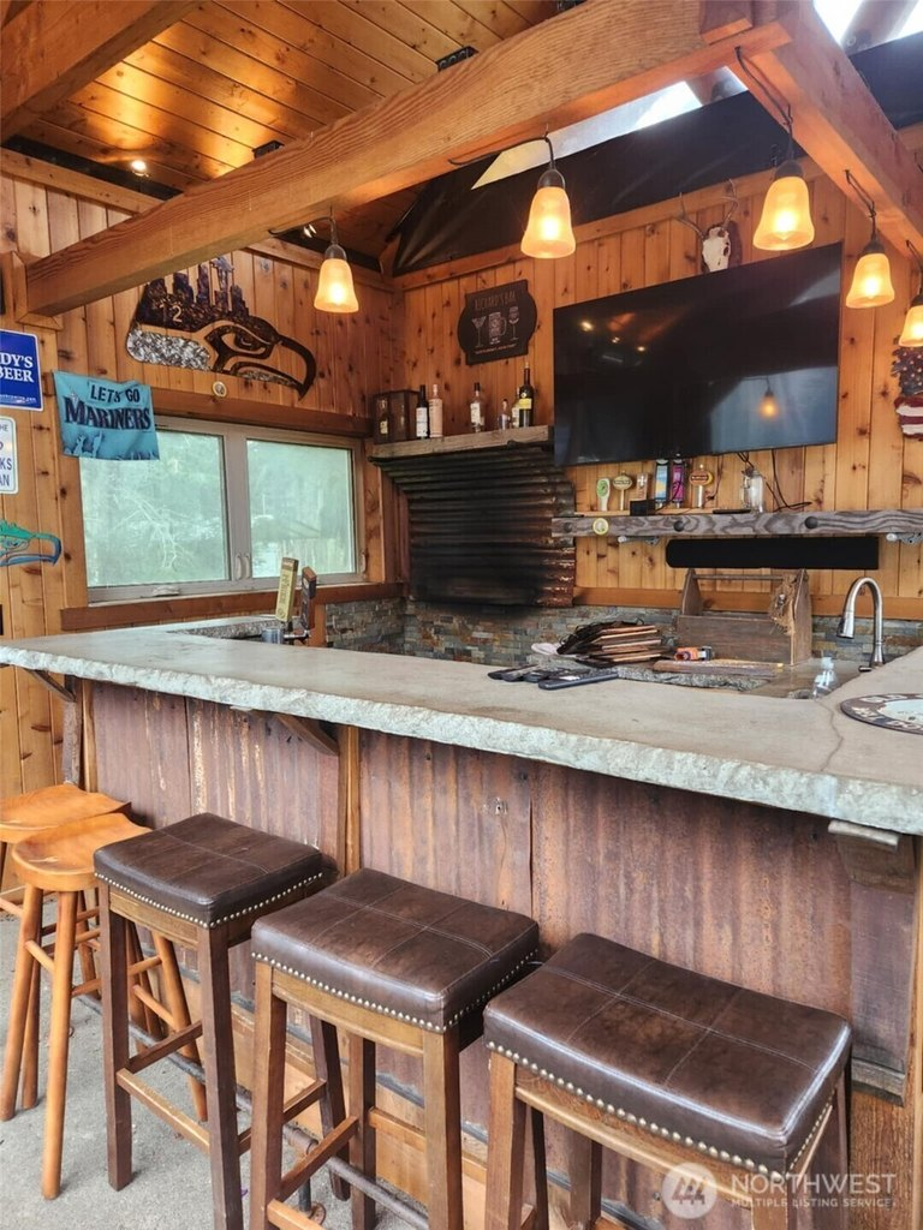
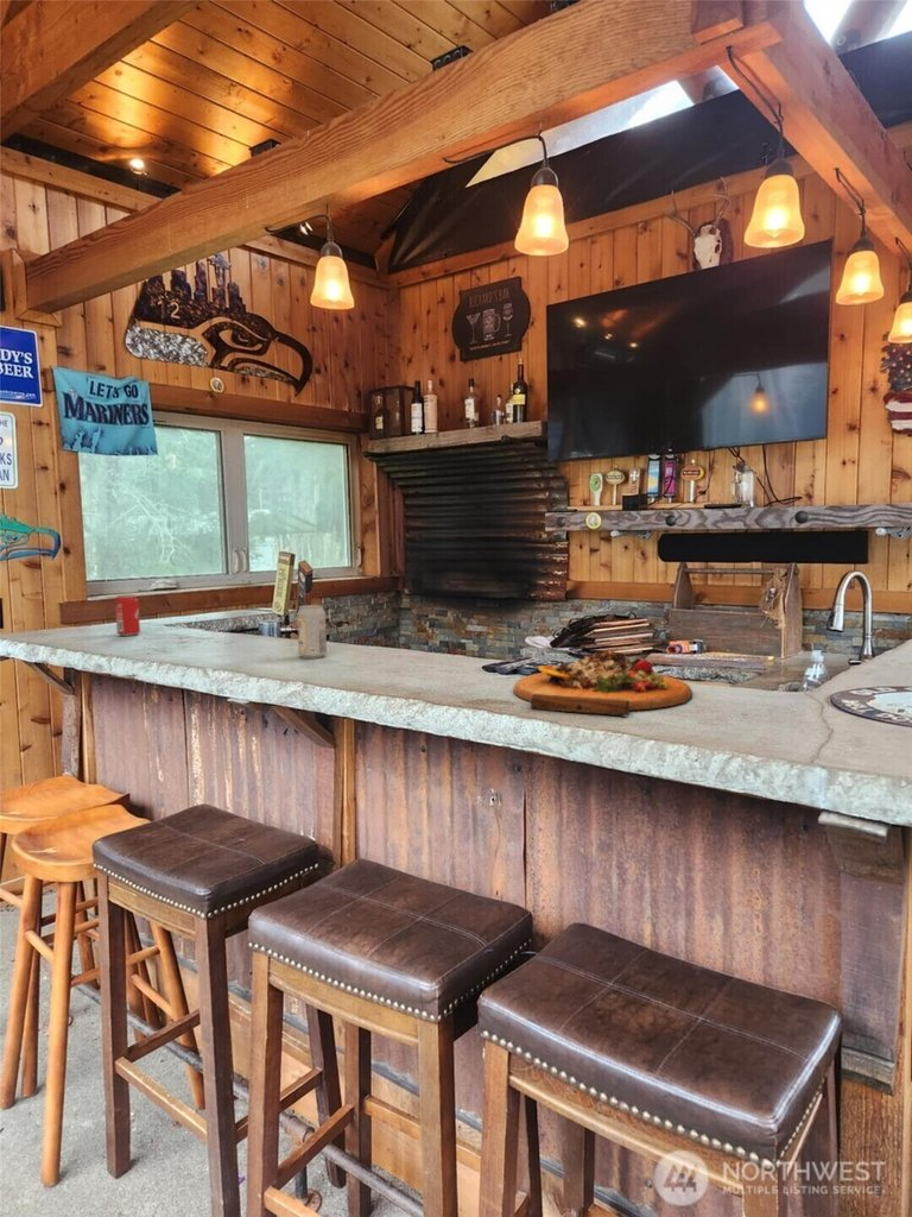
+ cutting board [512,649,694,718]
+ beverage can [114,593,141,637]
+ beverage can [296,604,328,660]
